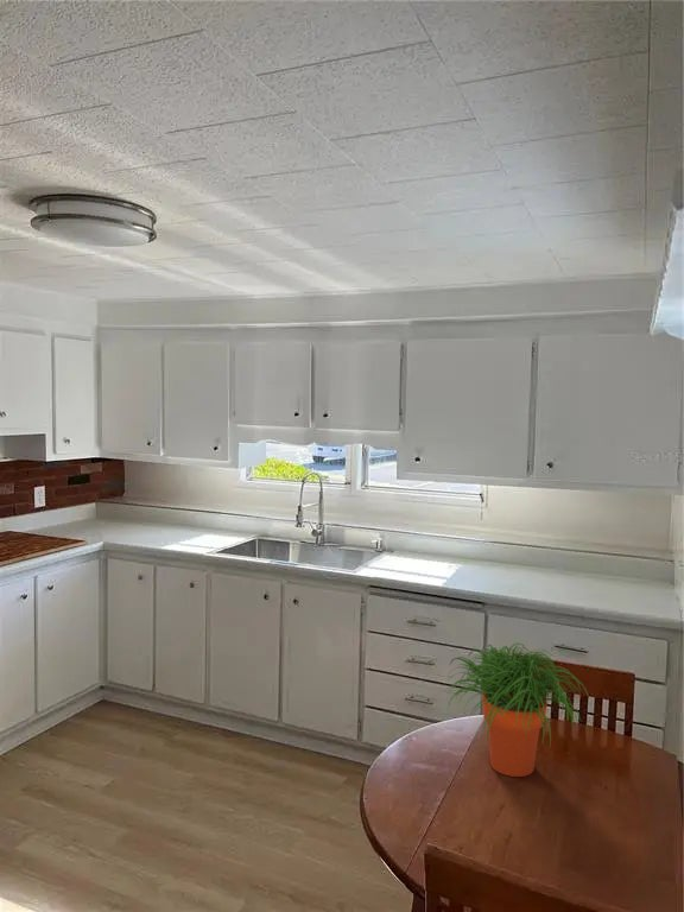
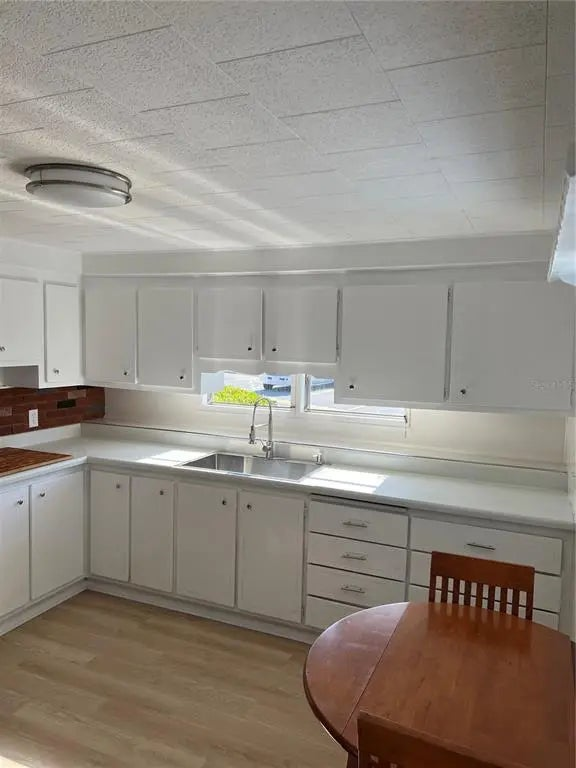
- potted plant [446,641,590,778]
